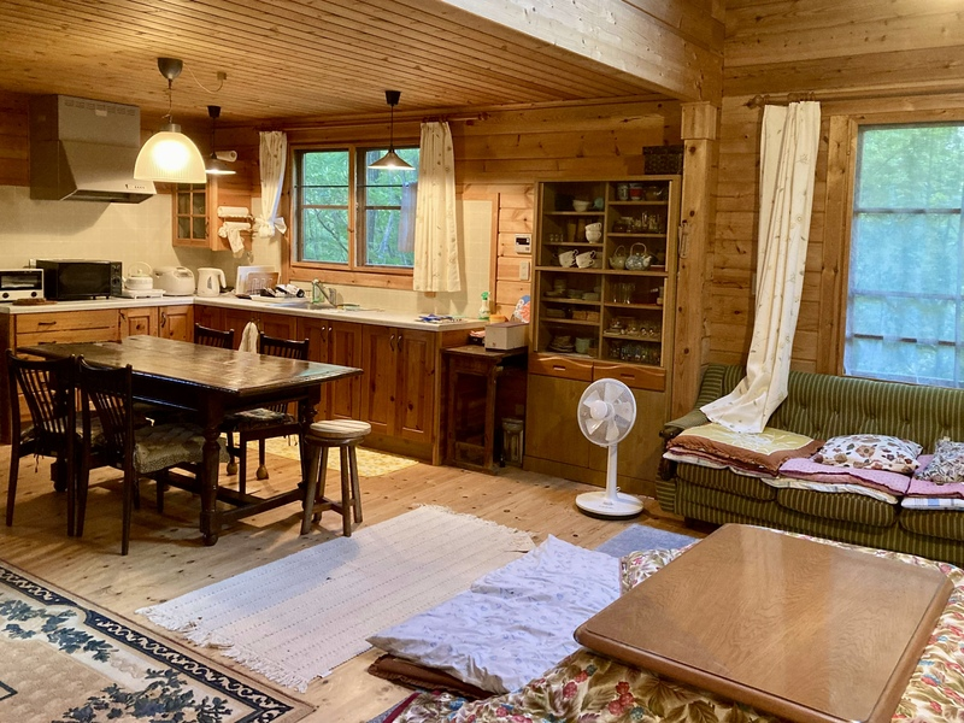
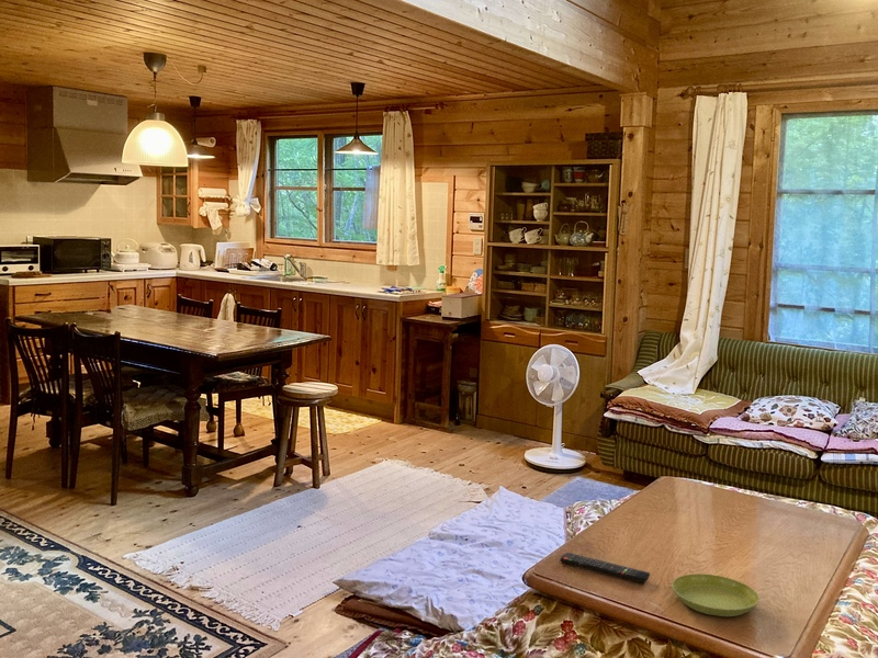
+ remote control [560,552,651,583]
+ saucer [671,572,761,617]
